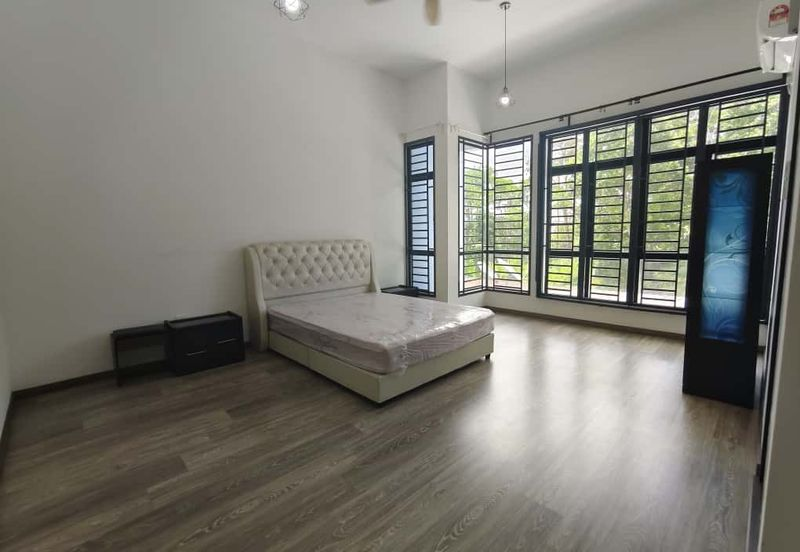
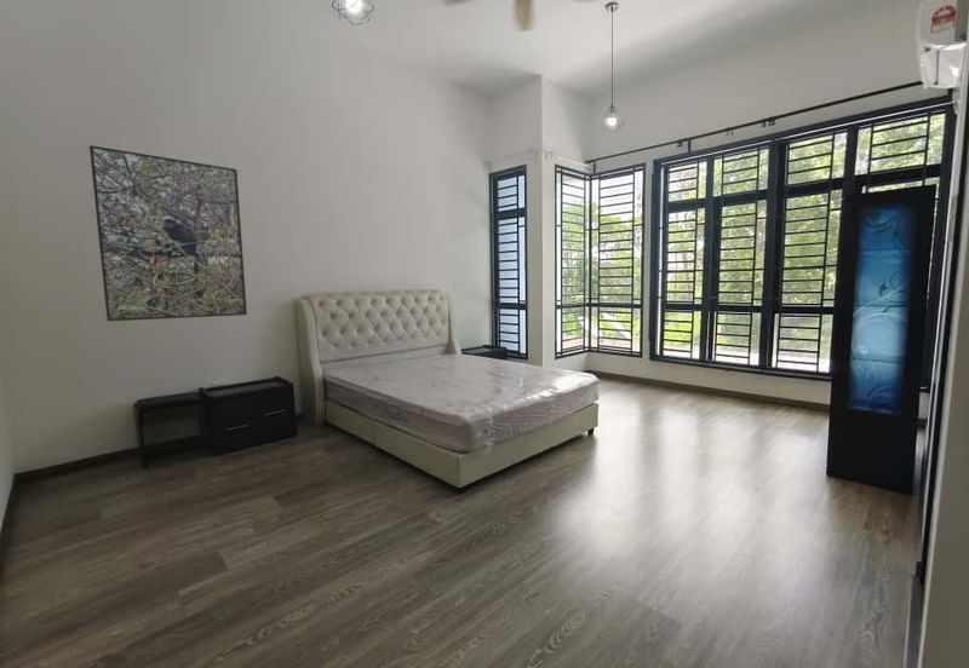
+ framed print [88,144,248,322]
